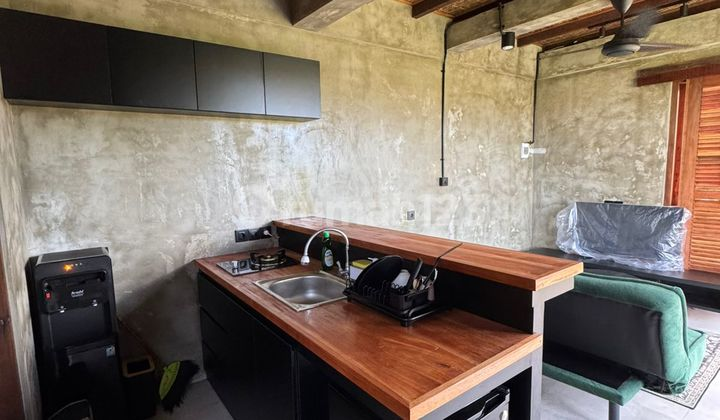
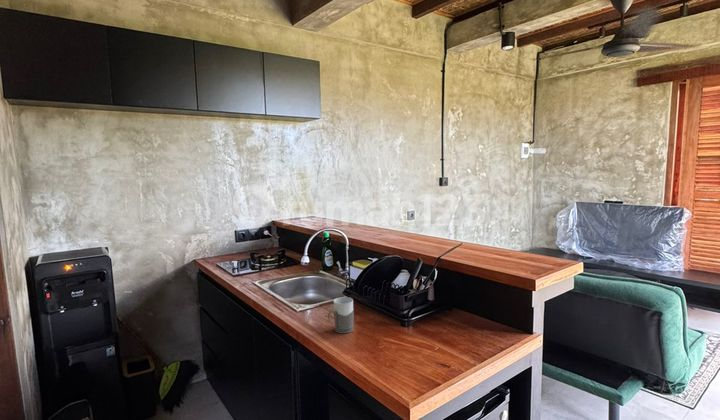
+ mug [327,296,355,334]
